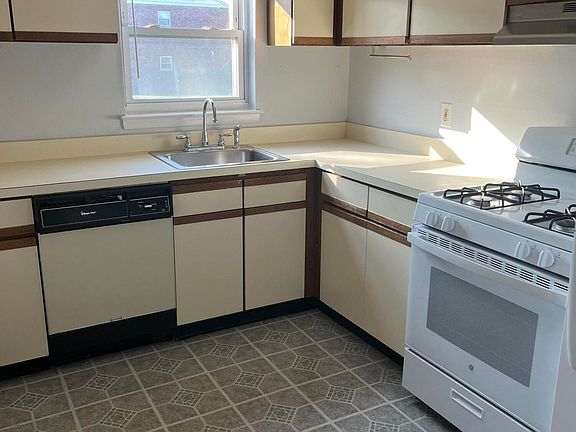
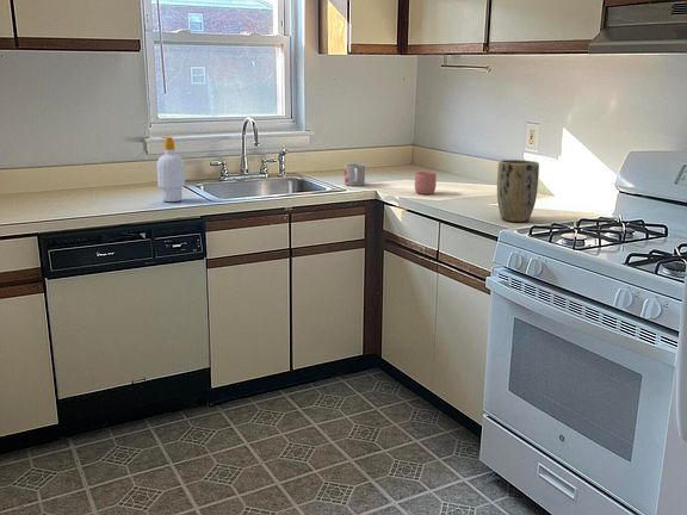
+ soap bottle [156,136,186,203]
+ plant pot [496,159,540,223]
+ mug [414,170,438,196]
+ mug [344,162,366,187]
